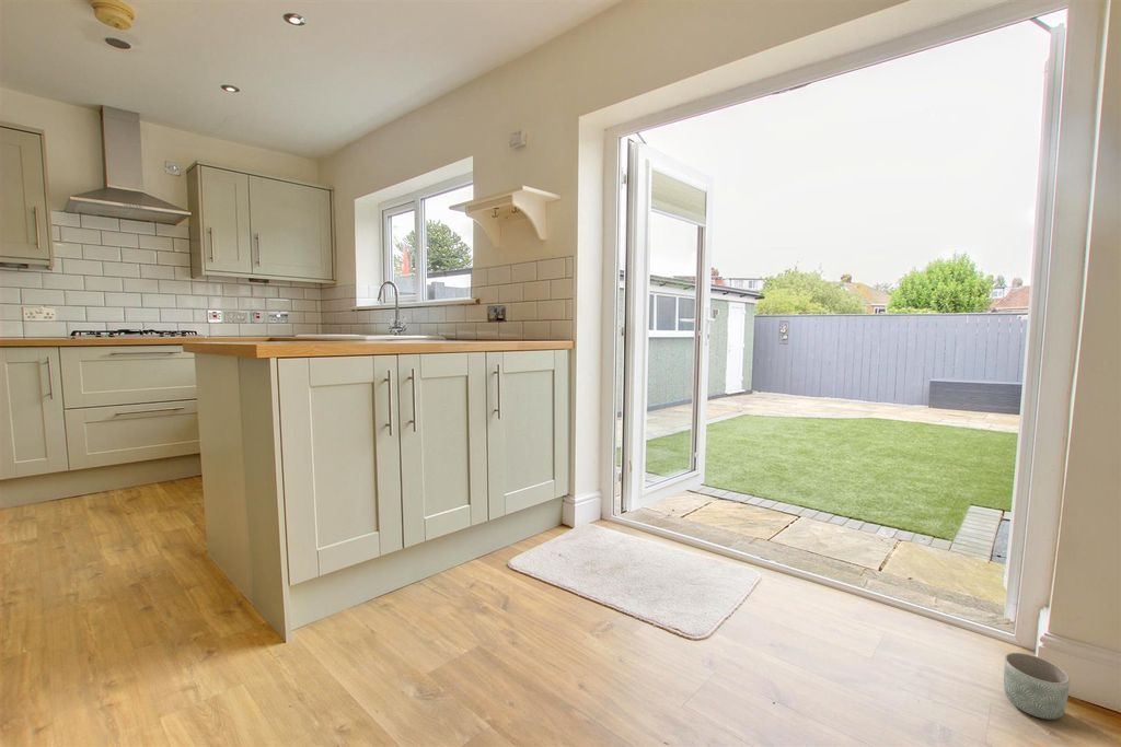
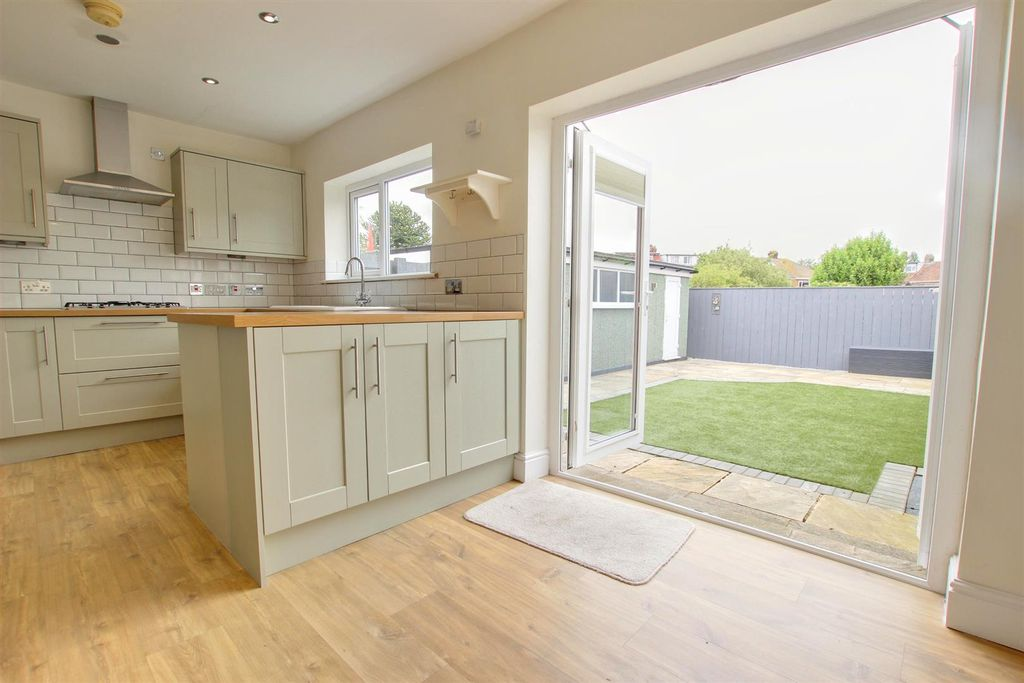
- planter [1003,652,1072,721]
